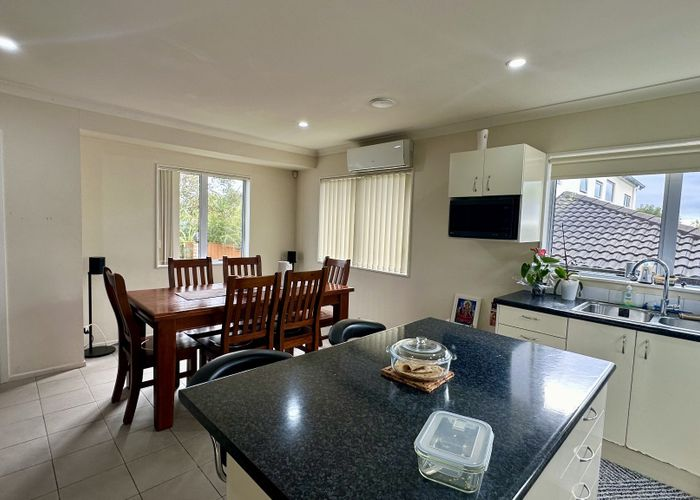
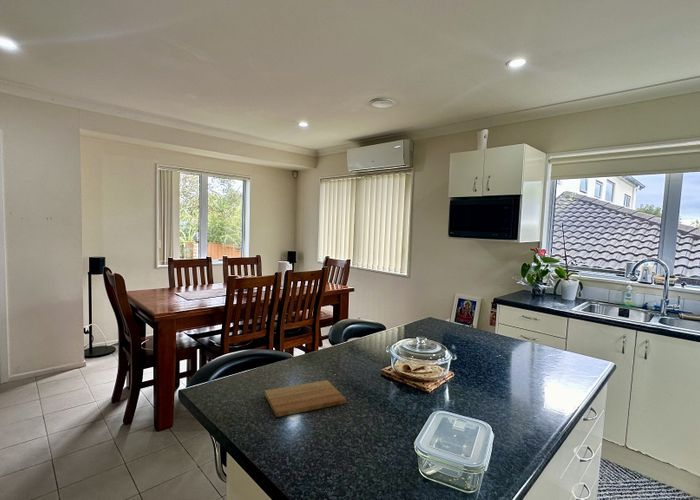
+ cutting board [264,379,347,418]
